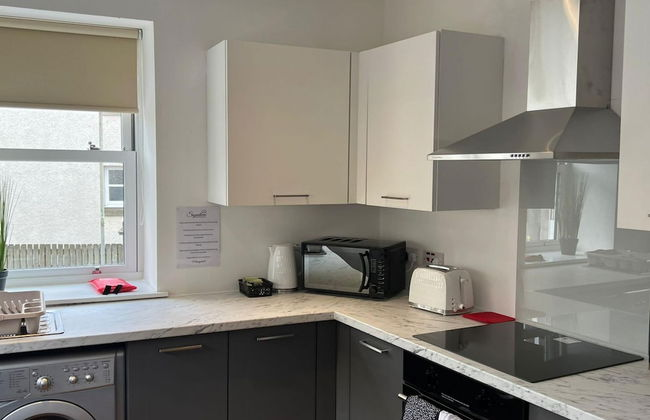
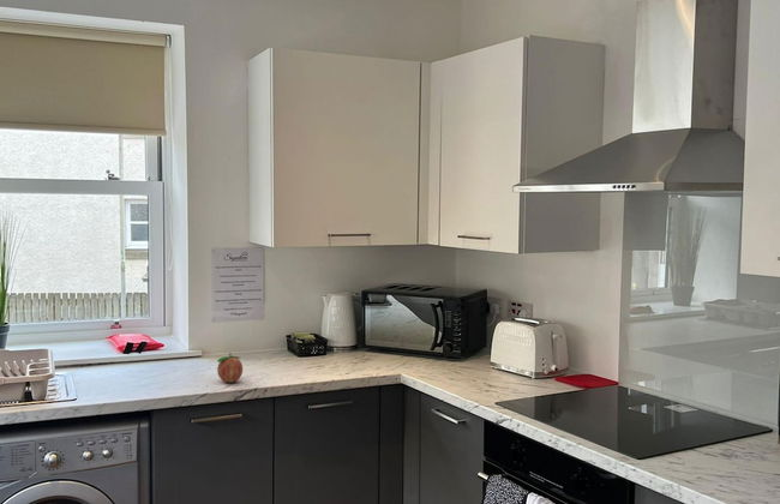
+ fruit [216,352,244,383]
